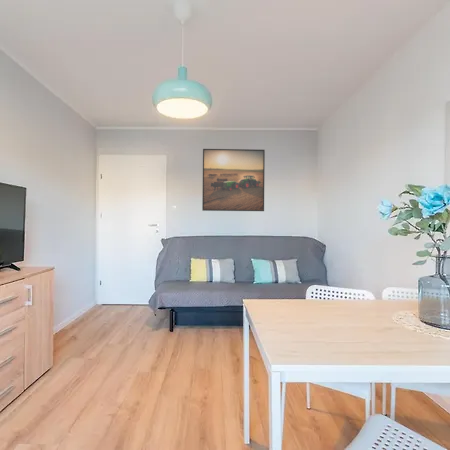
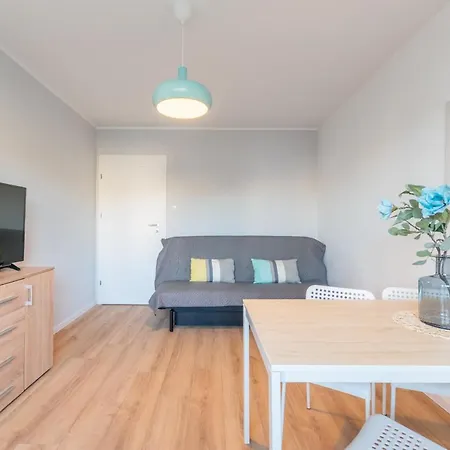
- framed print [201,148,266,212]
